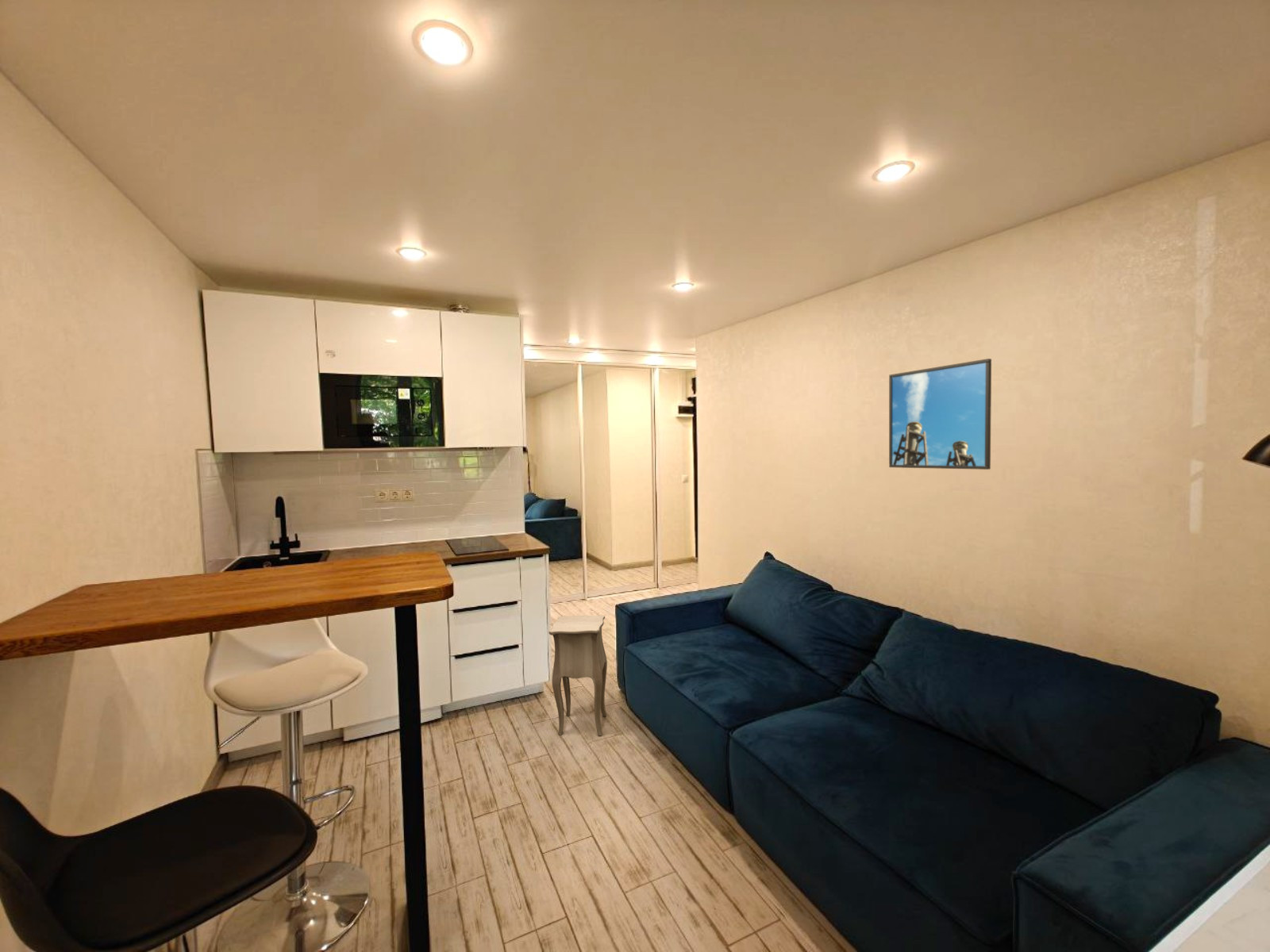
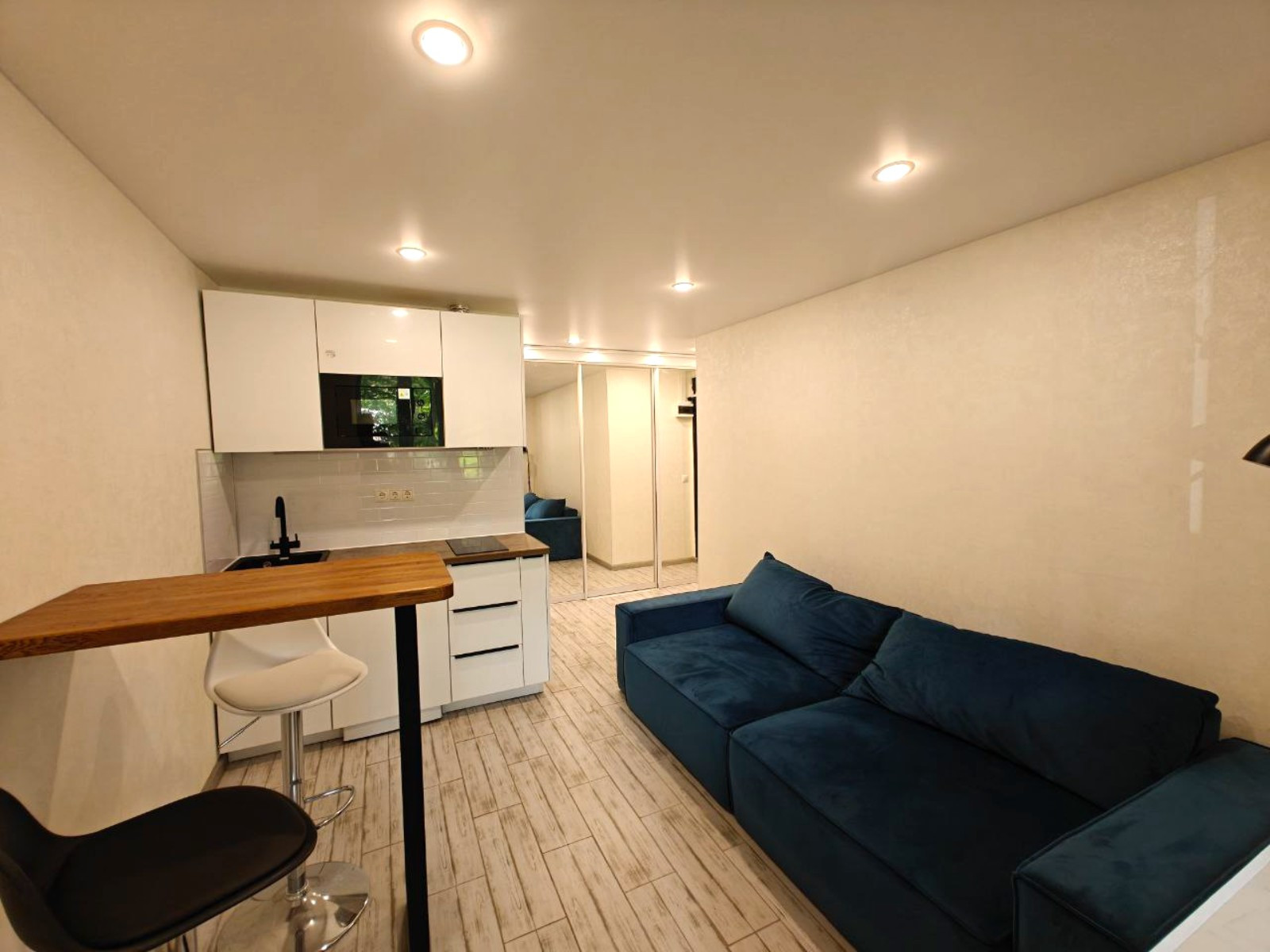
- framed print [888,358,992,470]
- side table [548,614,608,736]
